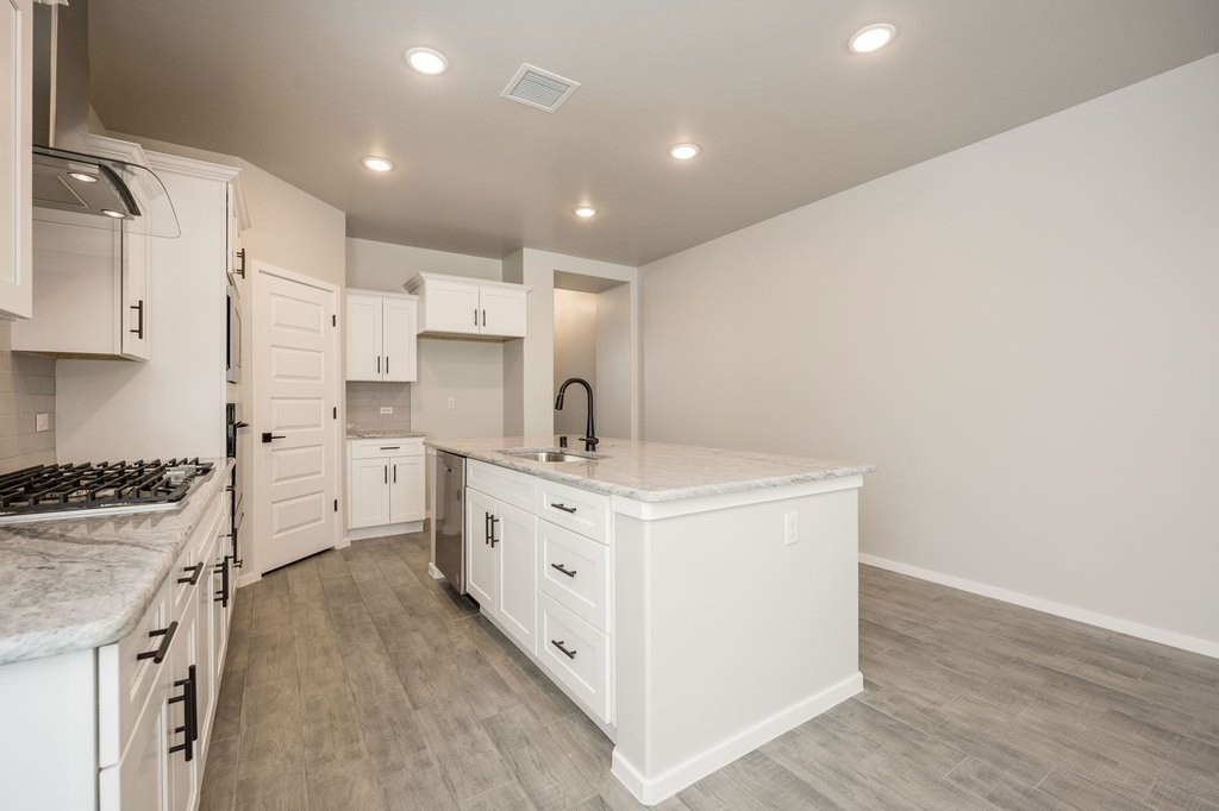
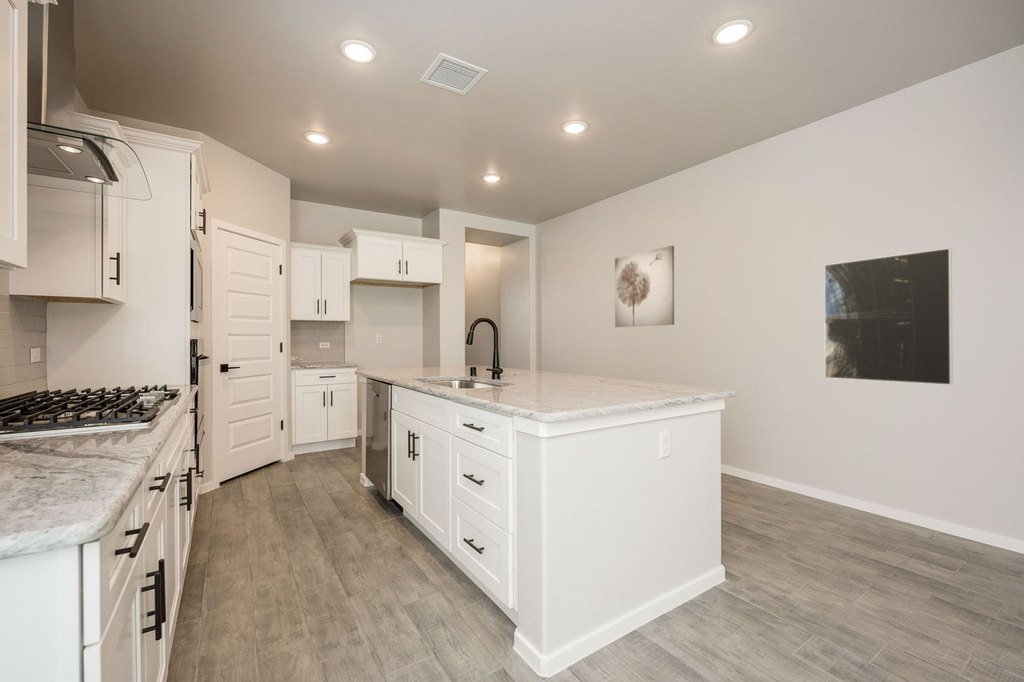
+ wall art [614,245,675,328]
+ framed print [823,247,954,386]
